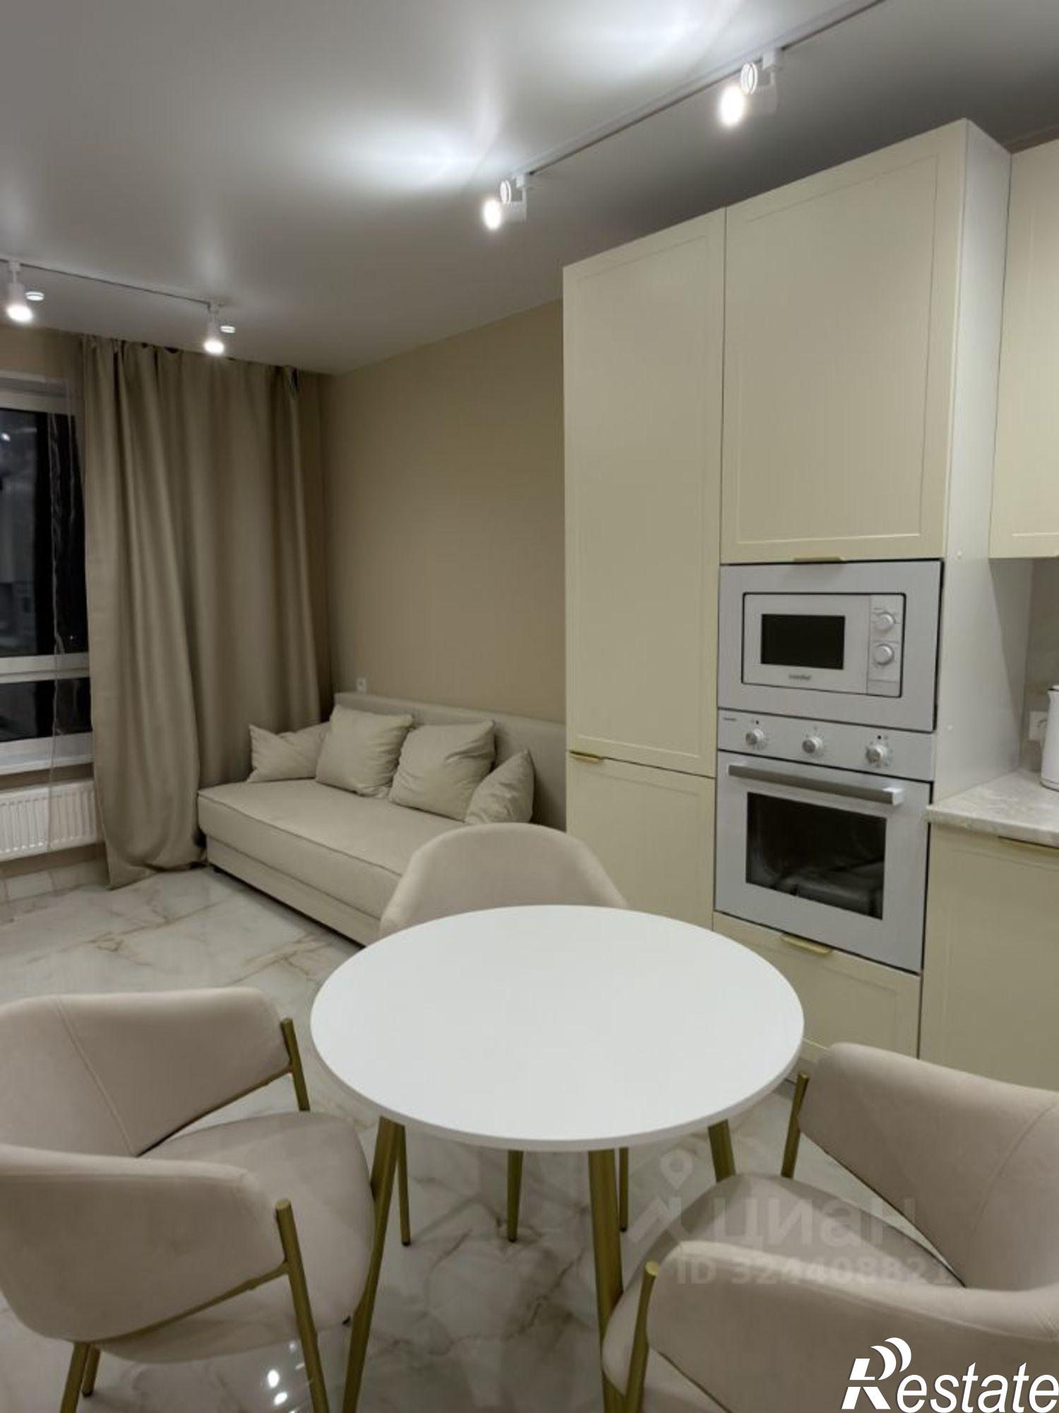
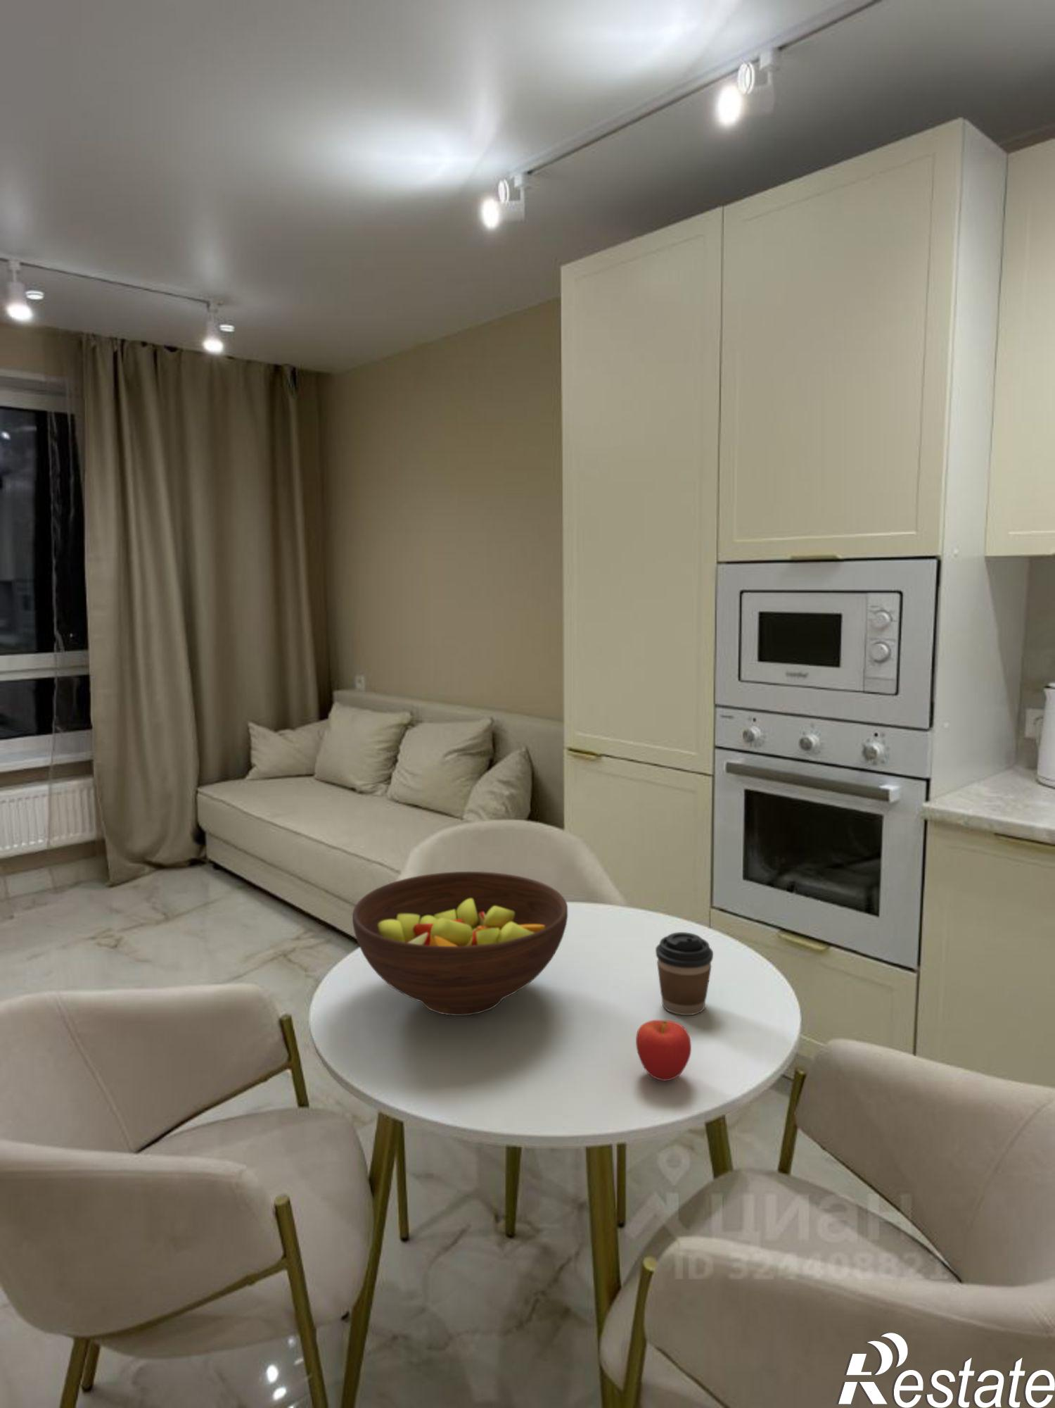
+ coffee cup [655,931,714,1016]
+ fruit bowl [351,870,569,1017]
+ apple [635,1019,693,1081]
